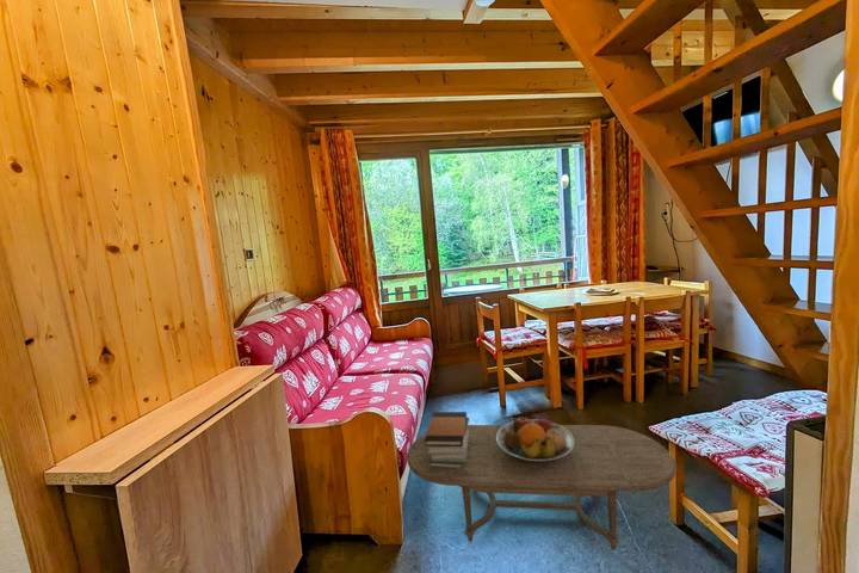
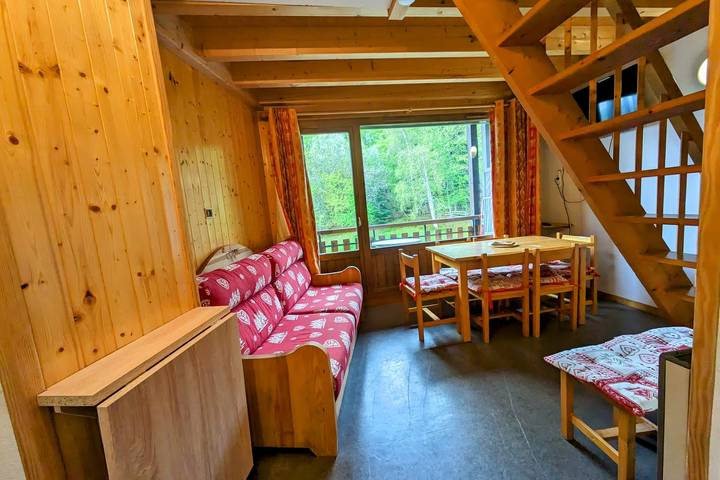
- coffee table [406,424,678,552]
- fruit bowl [496,415,574,461]
- book stack [425,411,470,469]
